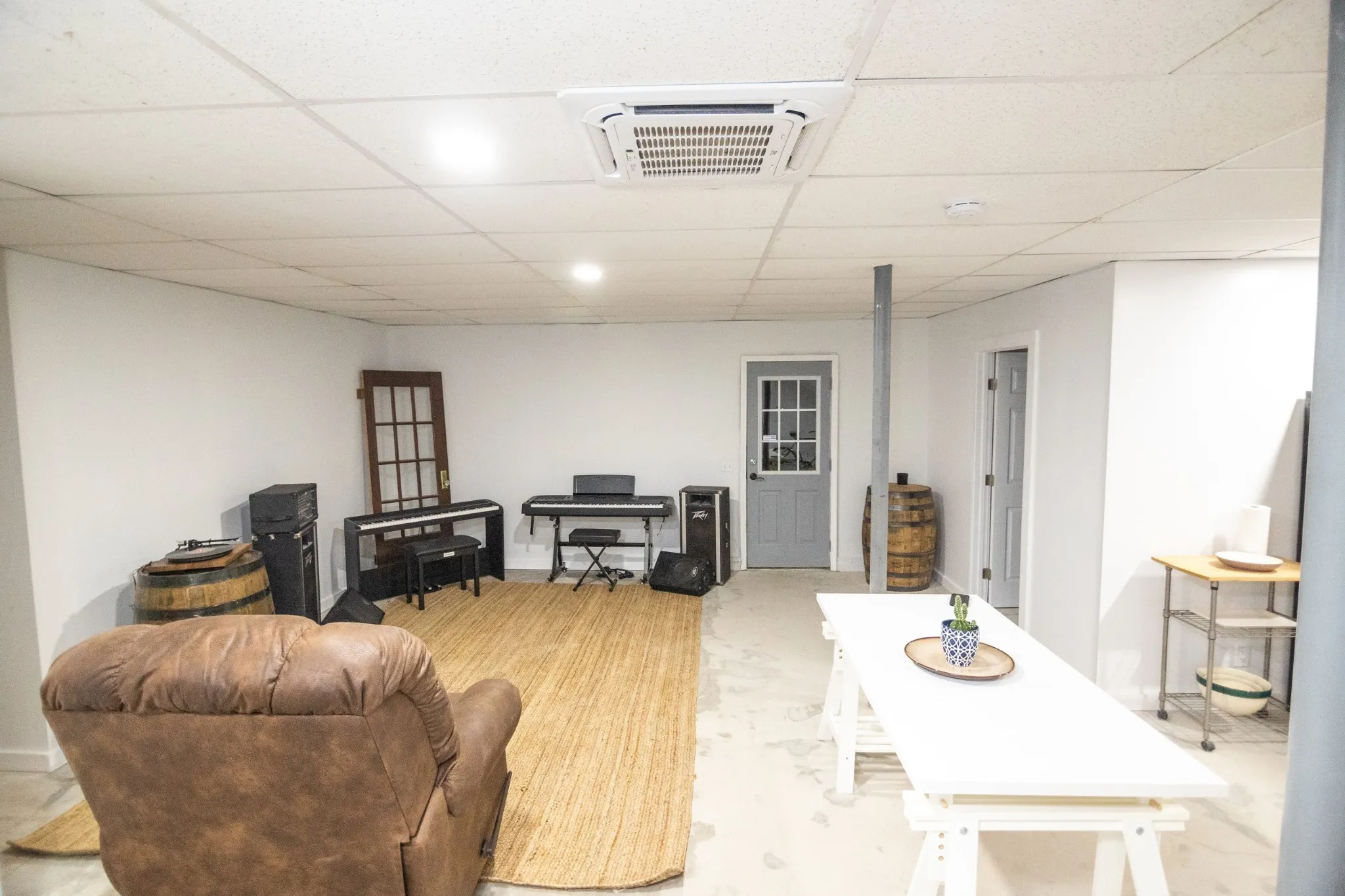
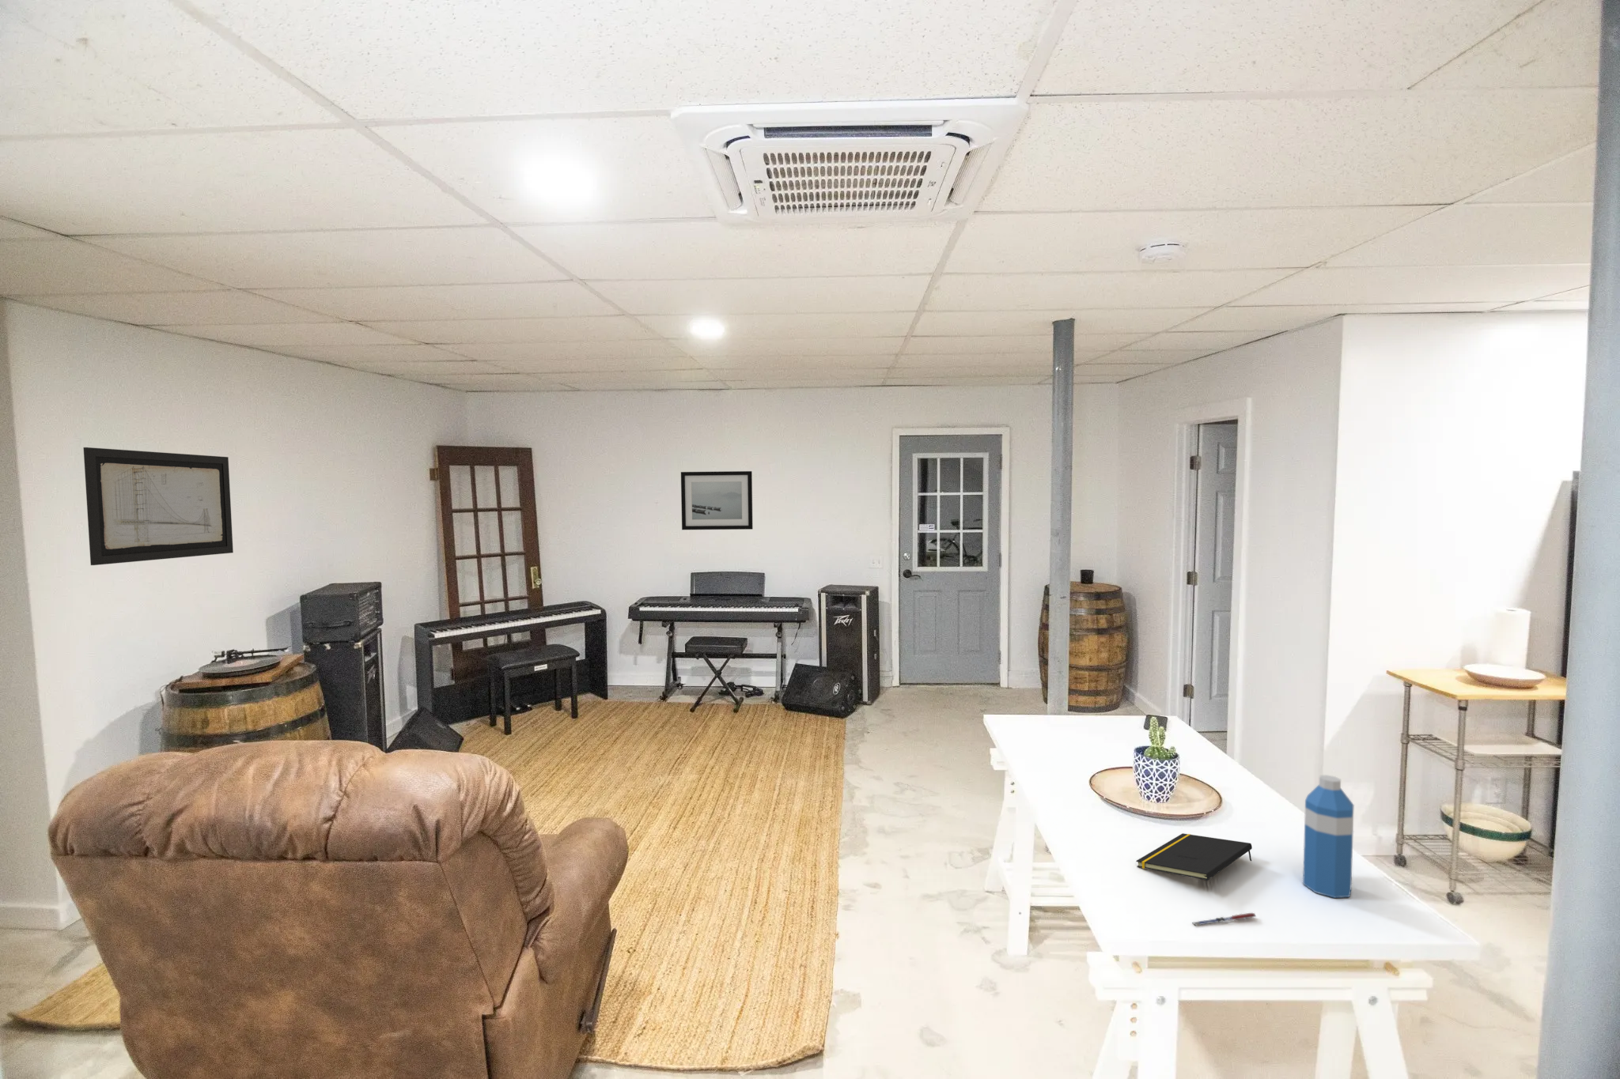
+ wall art [681,471,754,530]
+ water bottle [1302,774,1355,898]
+ pen [1190,912,1257,926]
+ notepad [1136,832,1253,880]
+ wall art [82,447,234,566]
